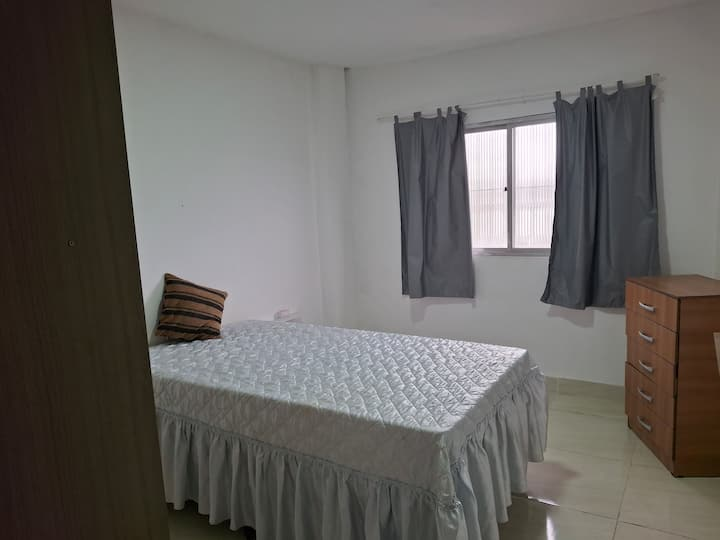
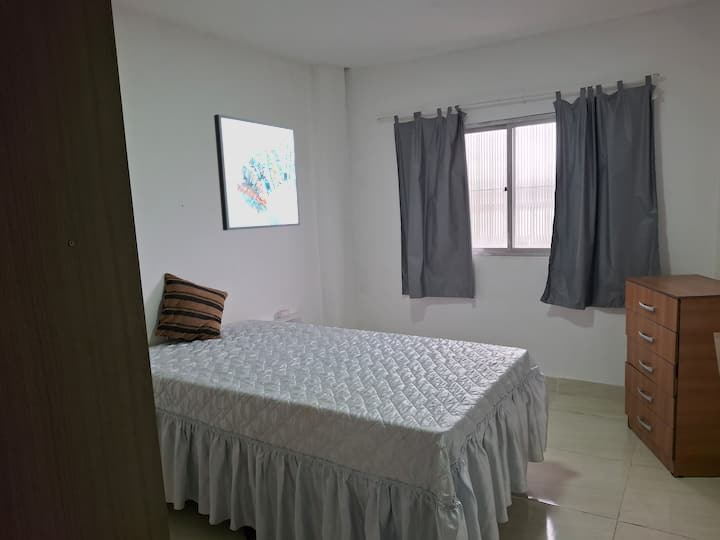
+ wall art [213,113,301,231]
